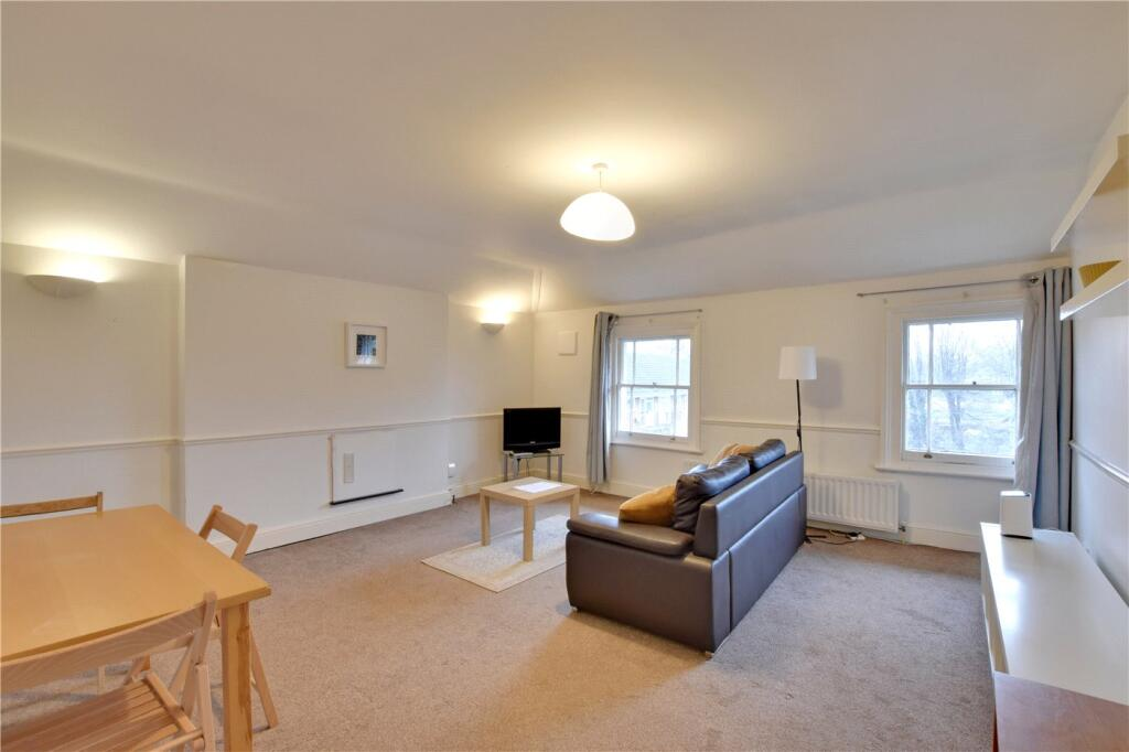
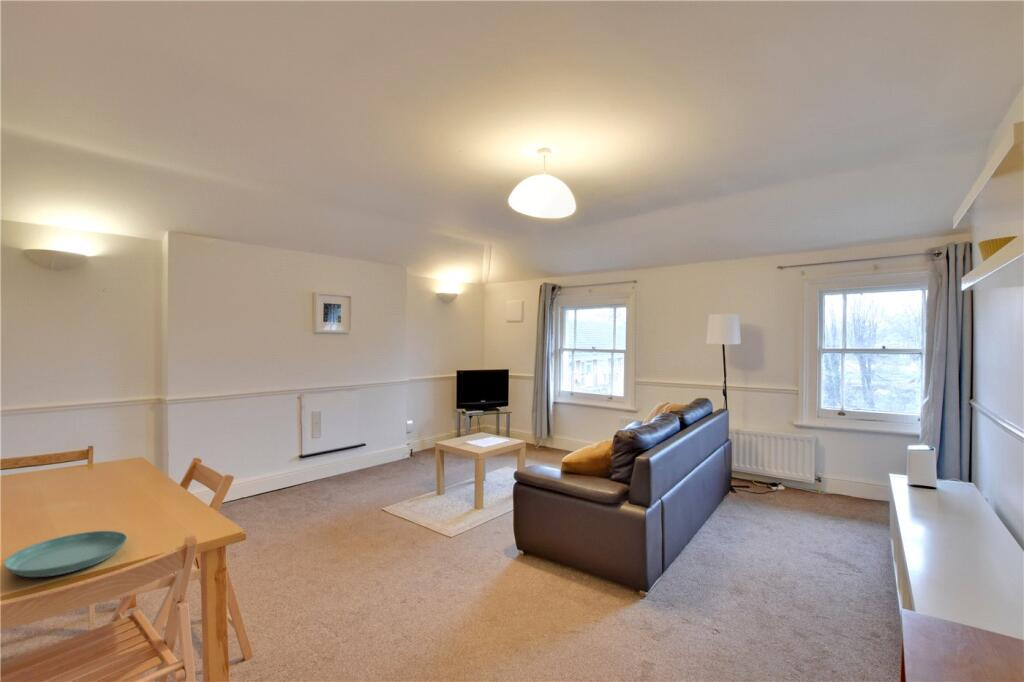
+ saucer [3,530,128,578]
